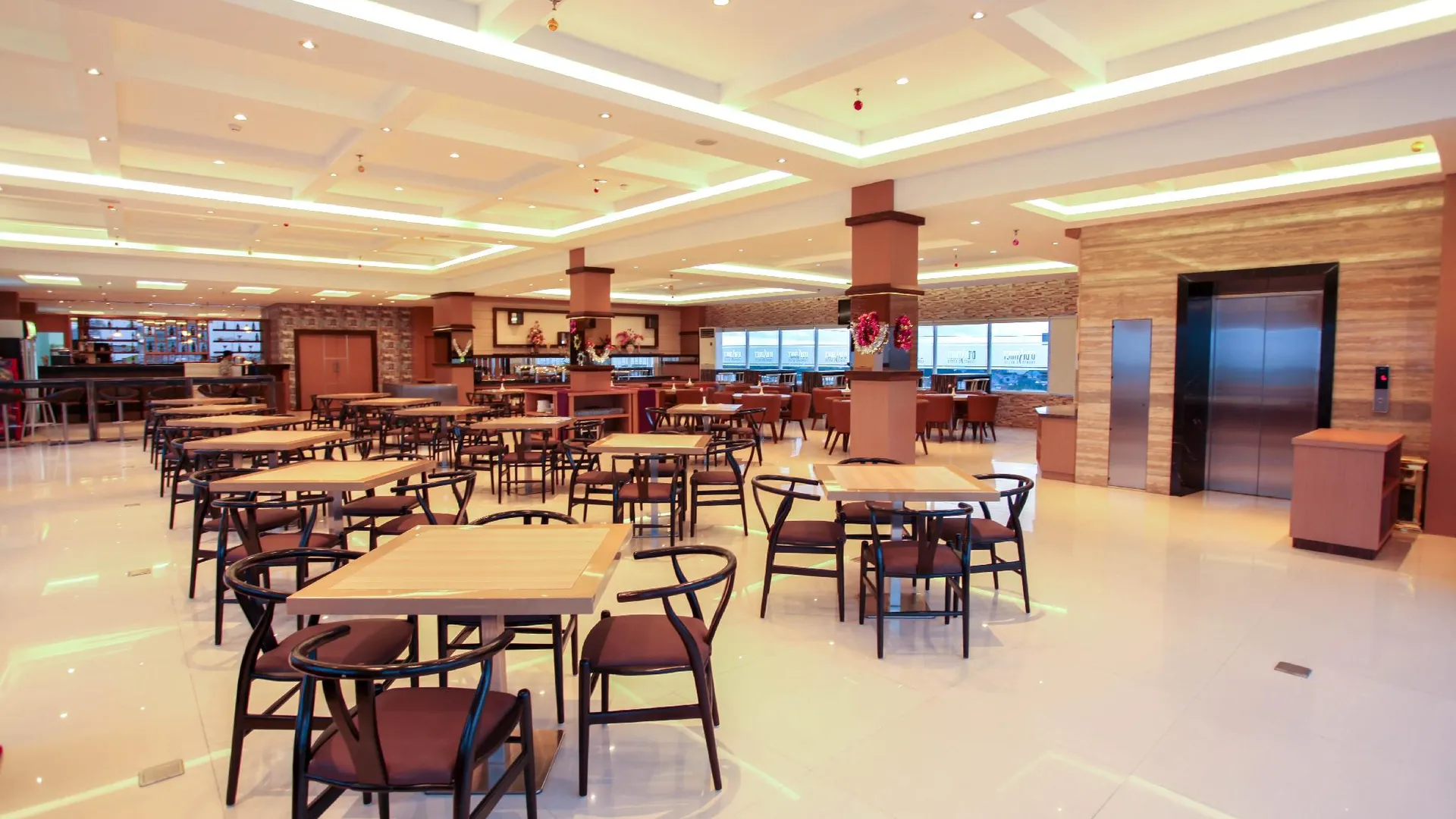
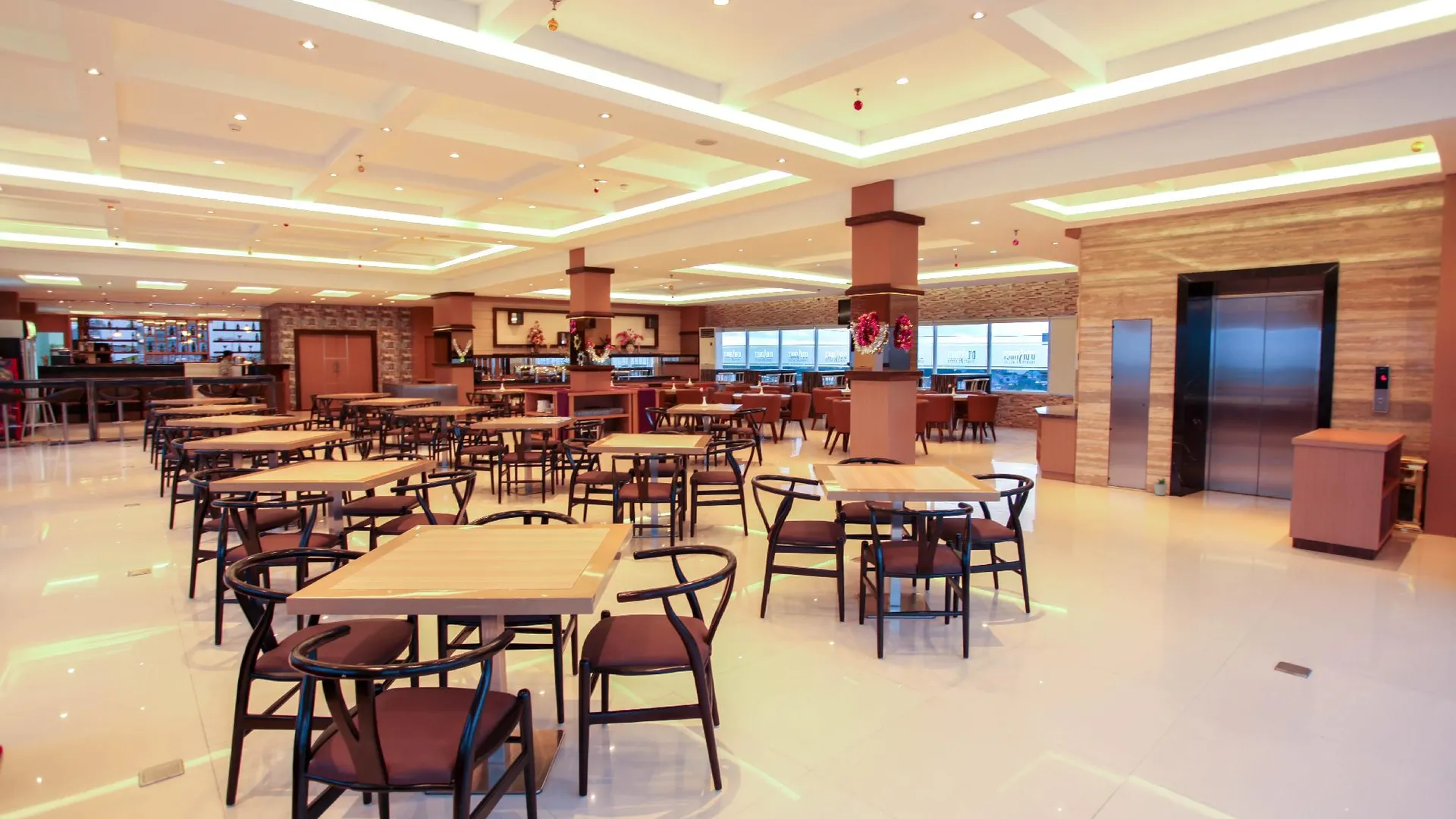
+ potted plant [1153,476,1169,497]
